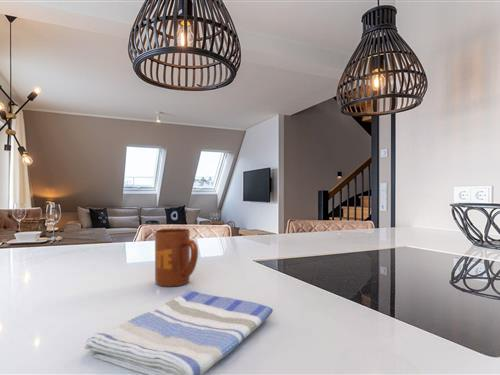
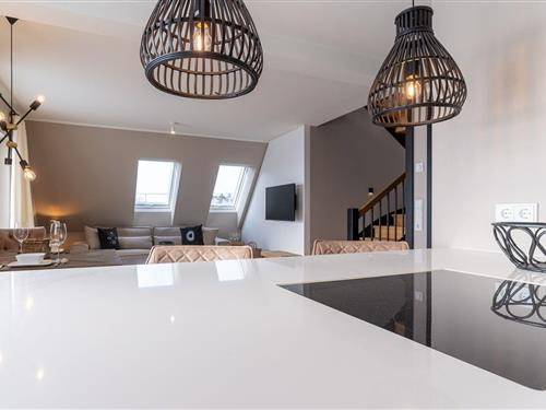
- mug [154,227,199,288]
- dish towel [84,290,274,375]
